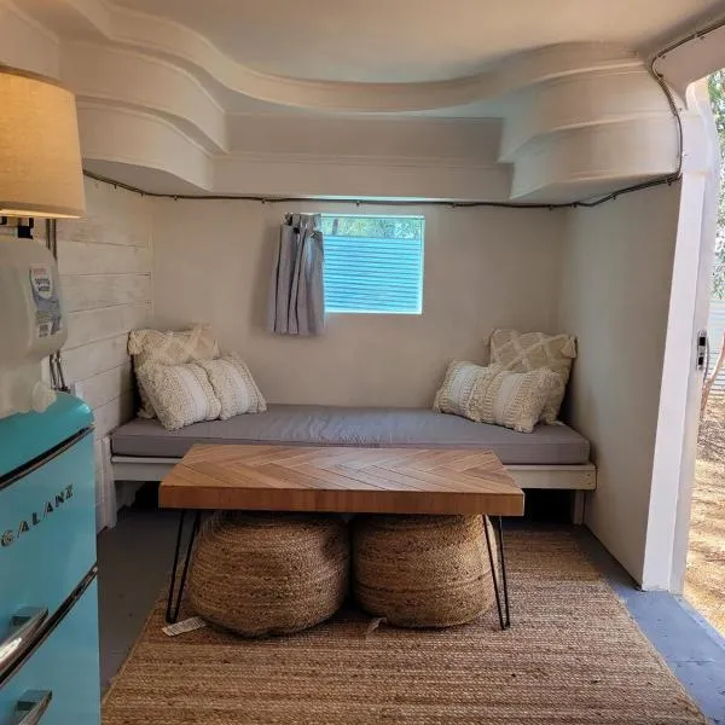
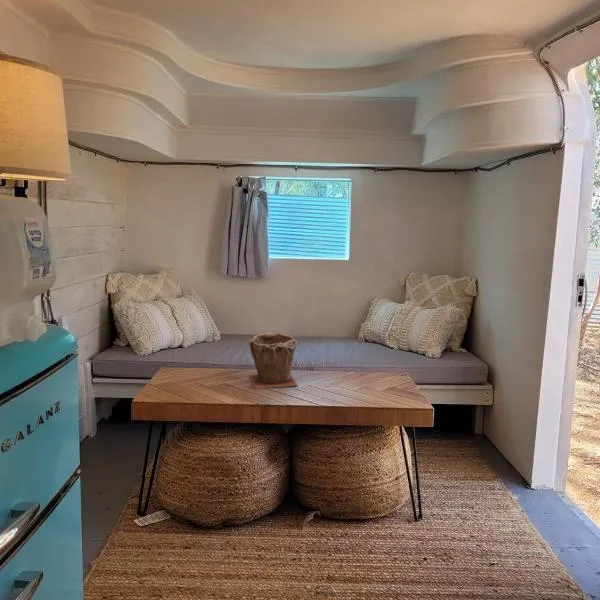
+ plant pot [248,331,298,389]
